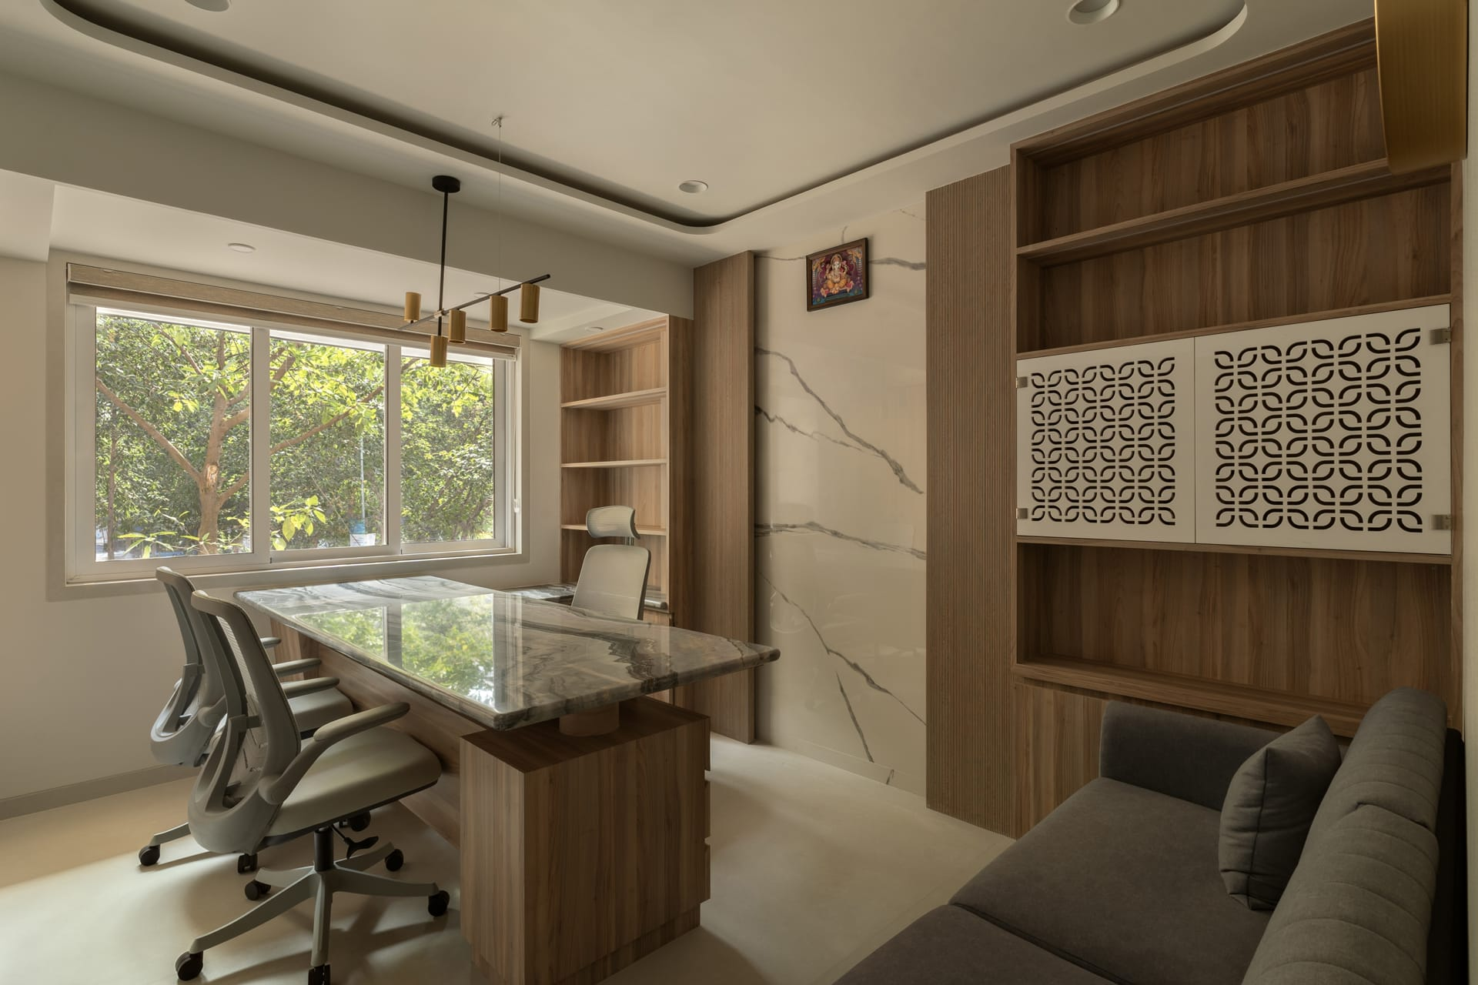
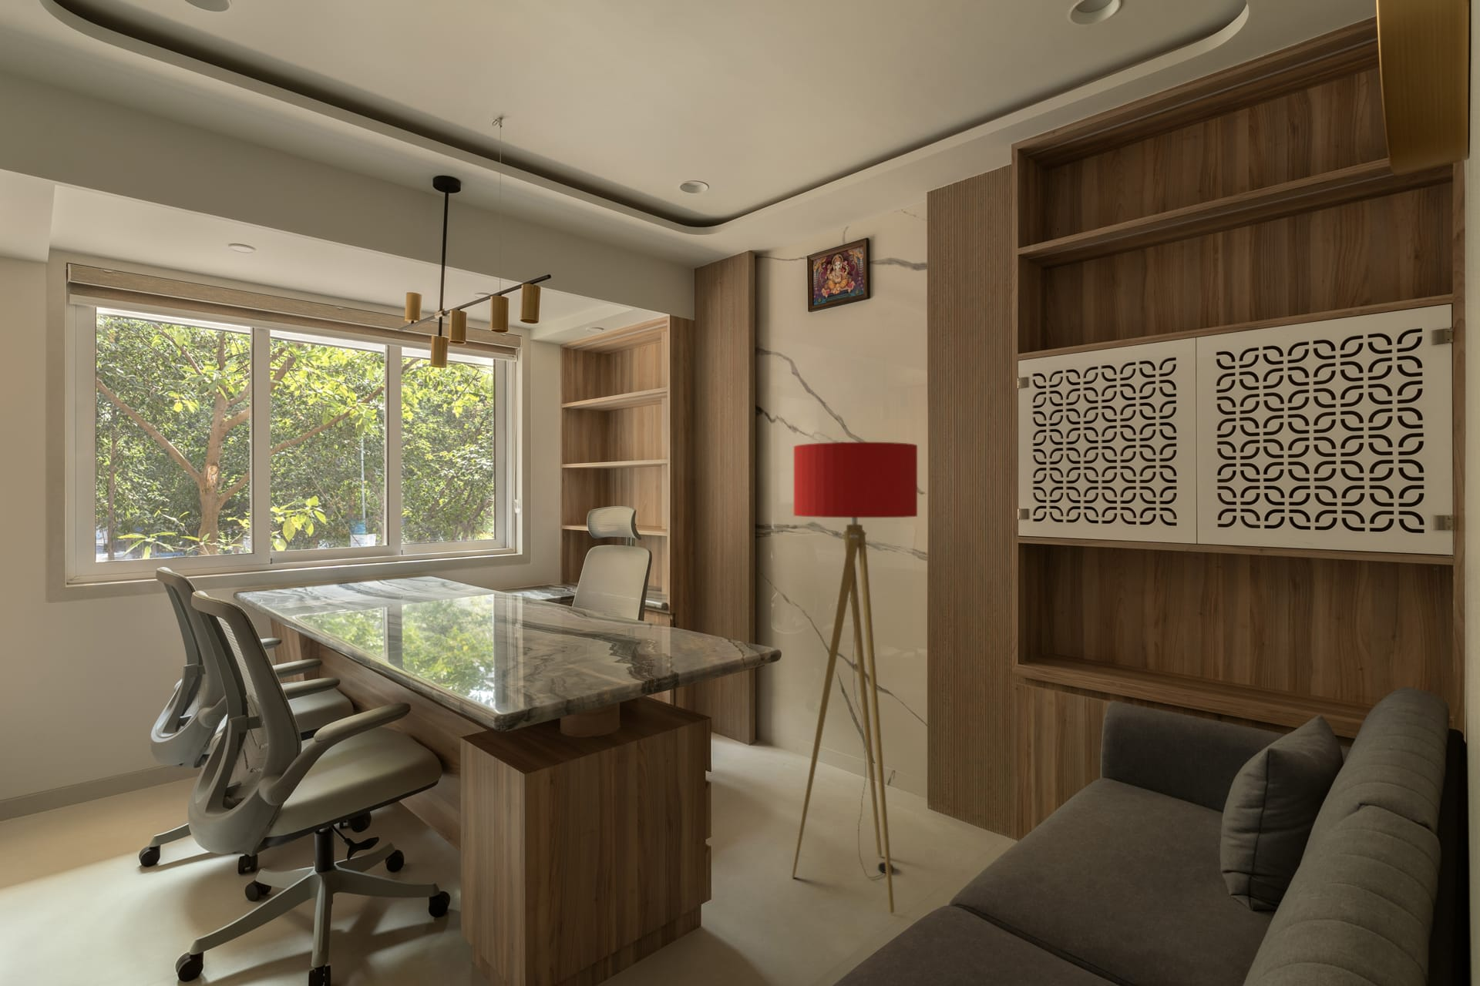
+ floor lamp [791,441,918,914]
